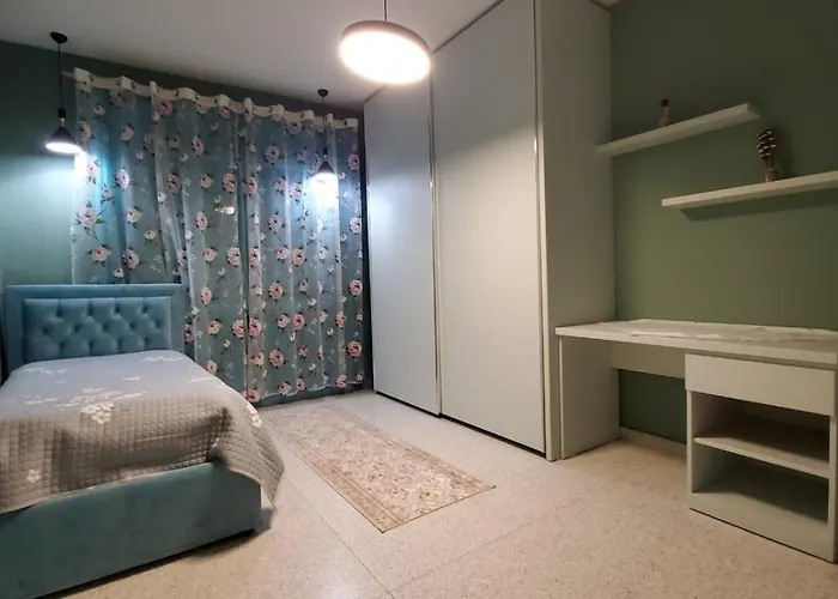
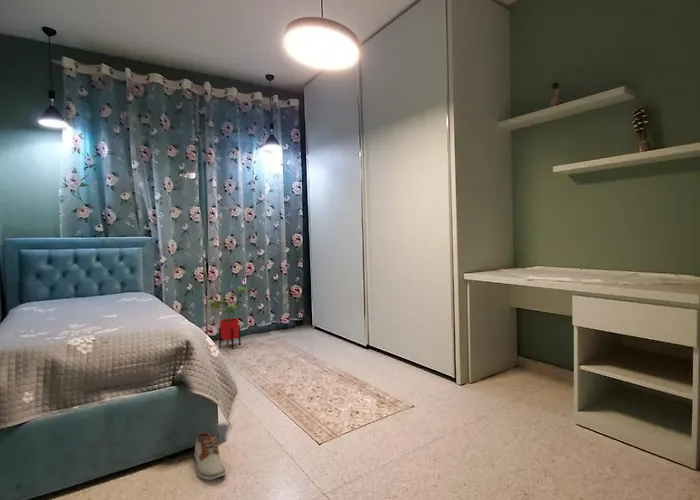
+ shoe [194,431,227,481]
+ house plant [209,285,249,350]
